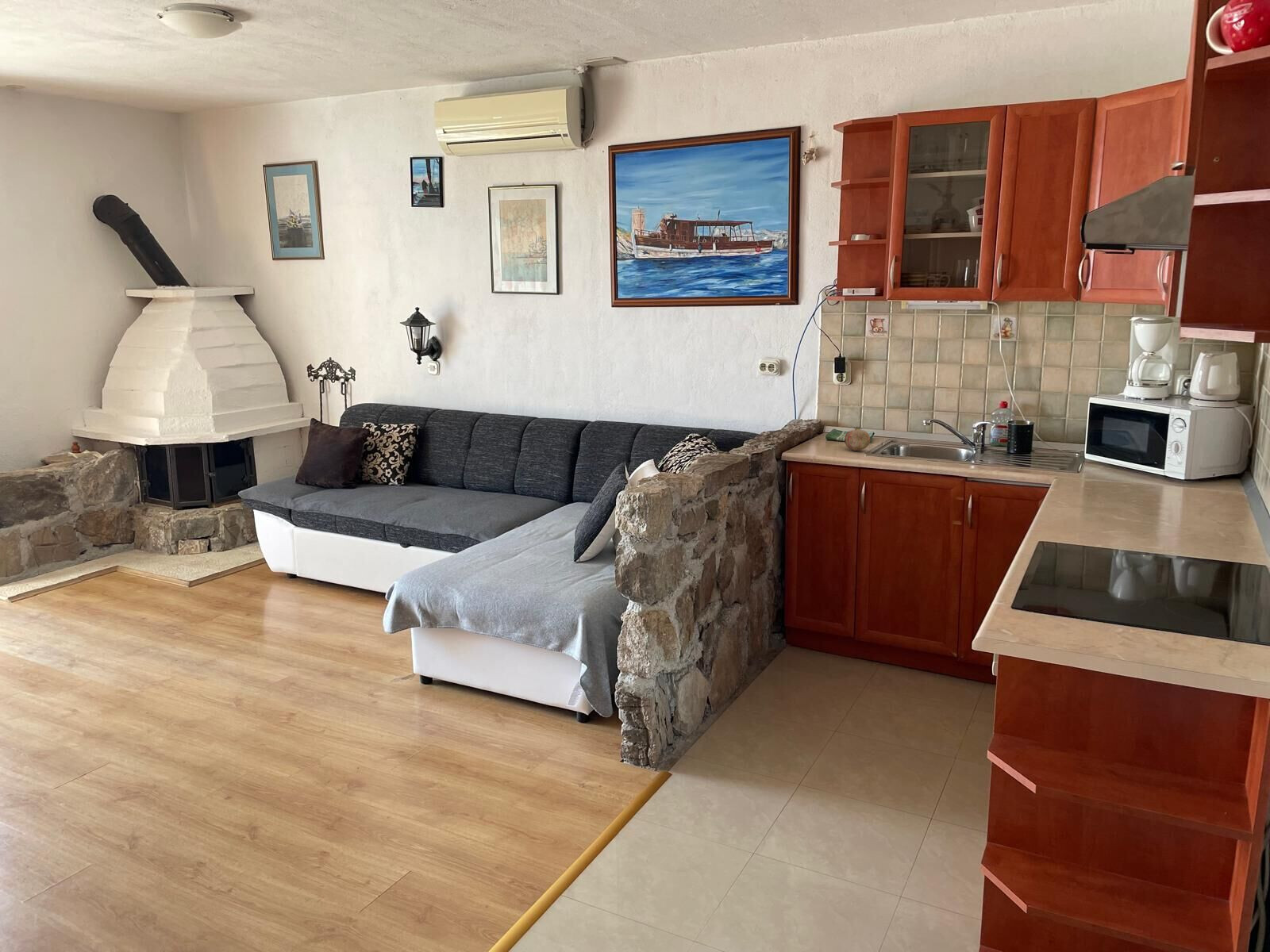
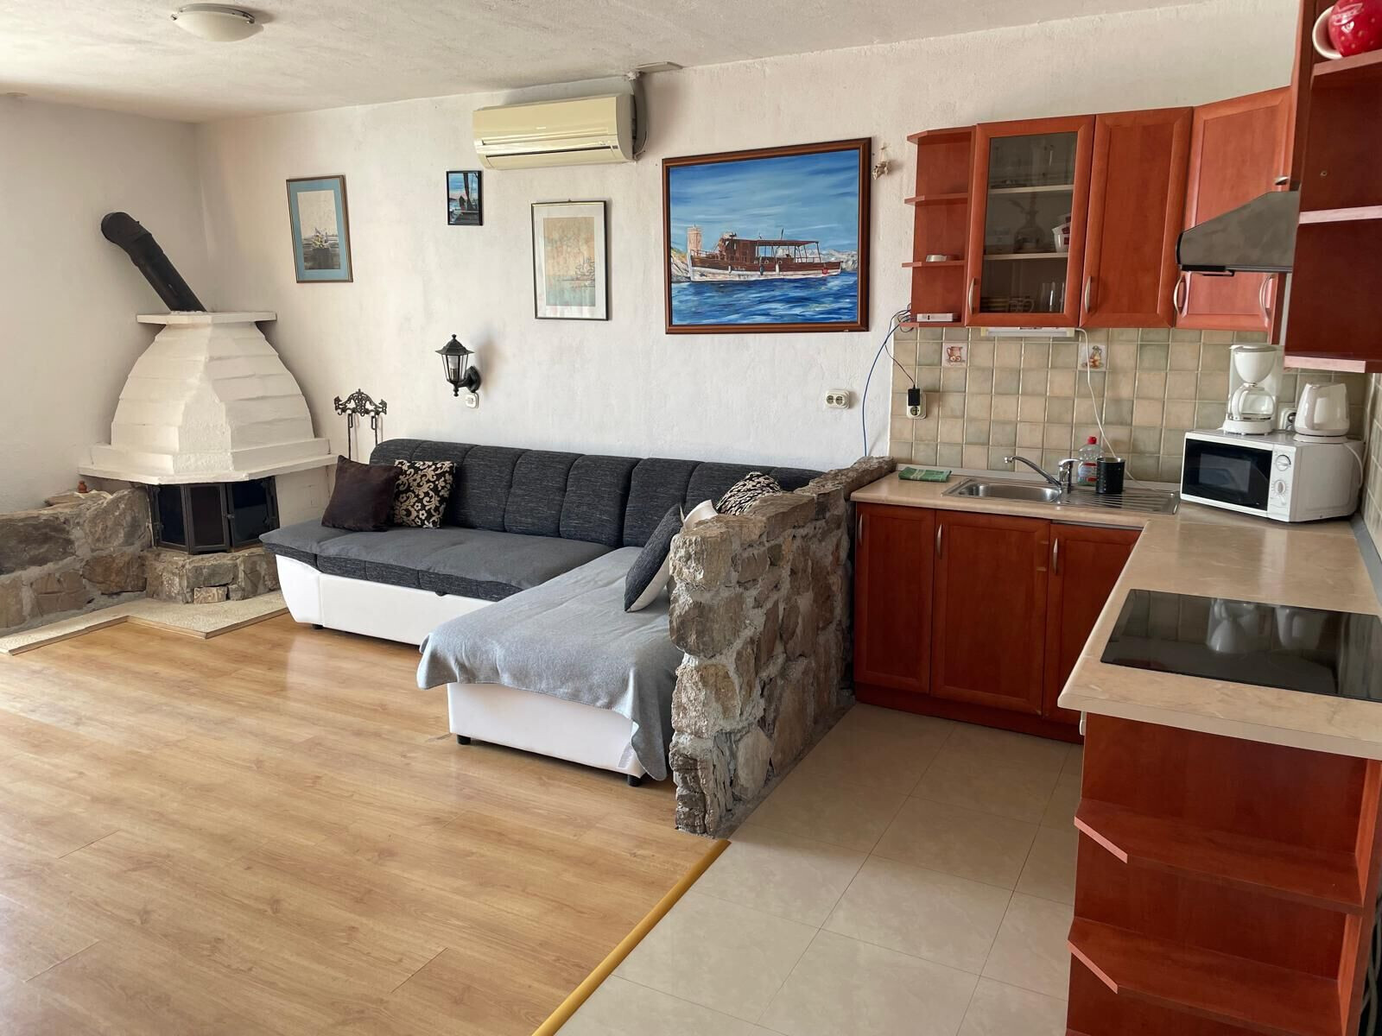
- fruit [844,426,871,451]
